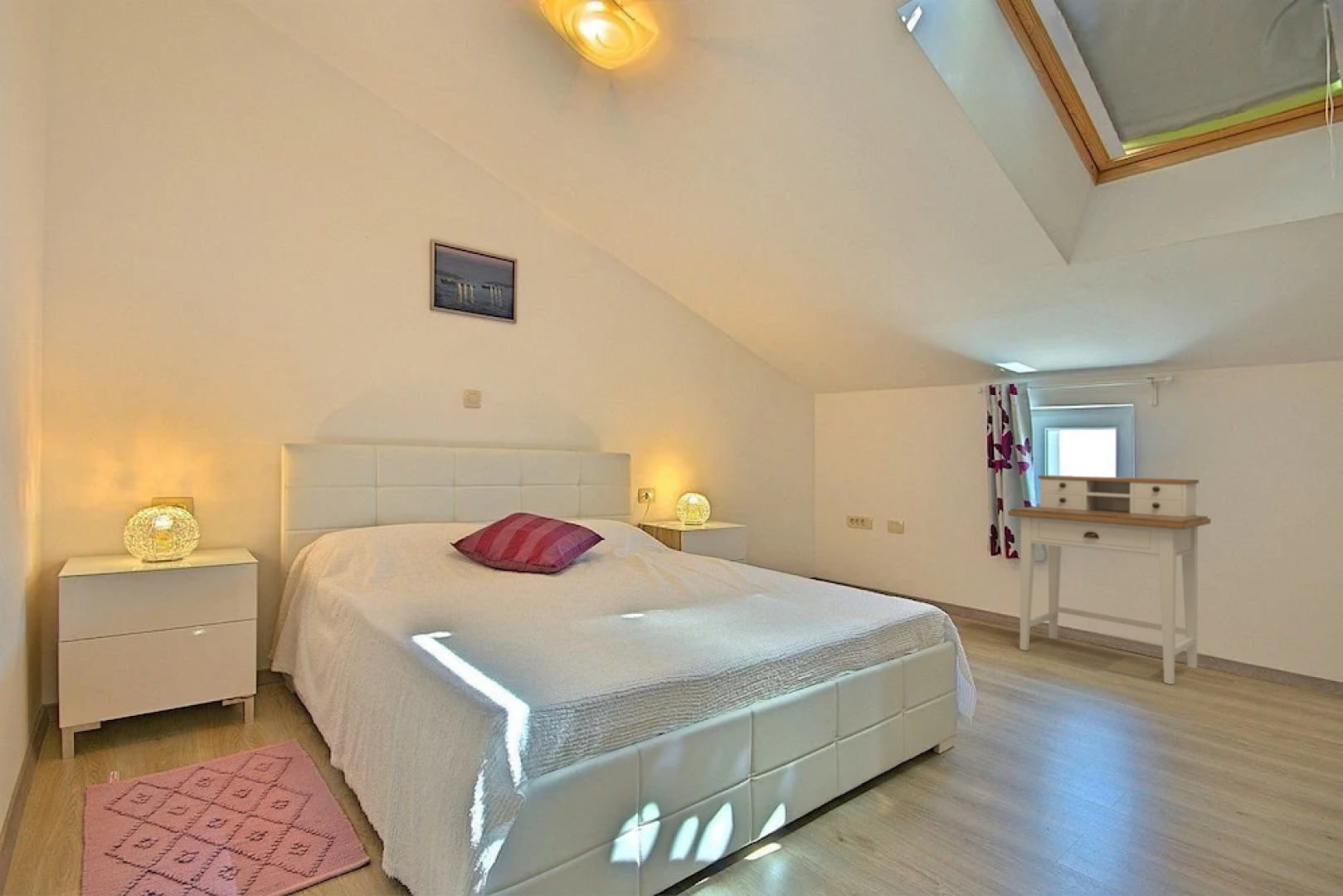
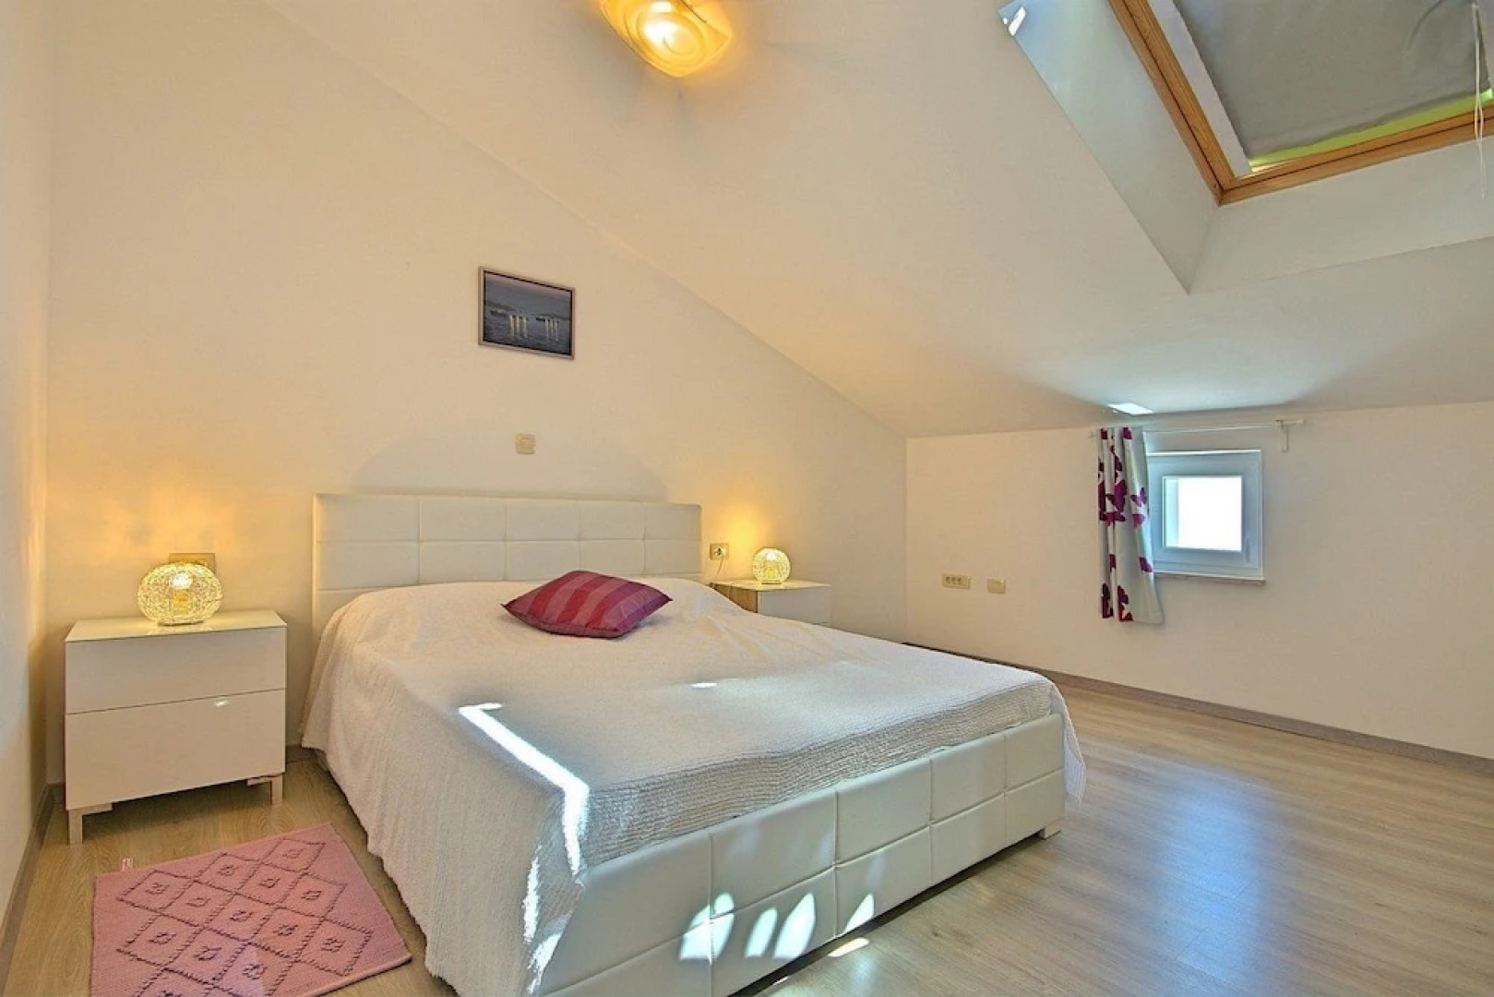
- desk [1008,475,1212,685]
